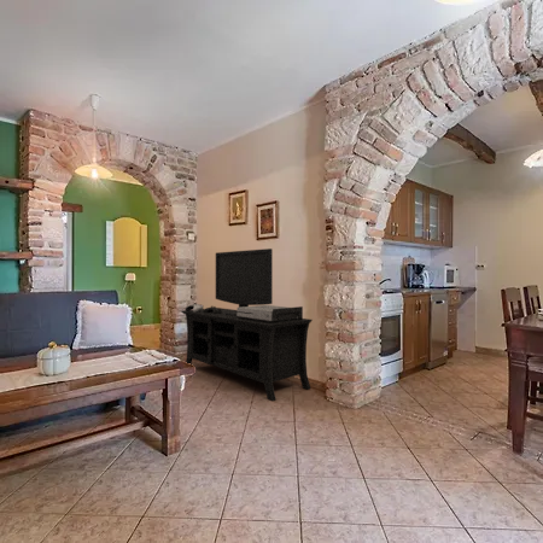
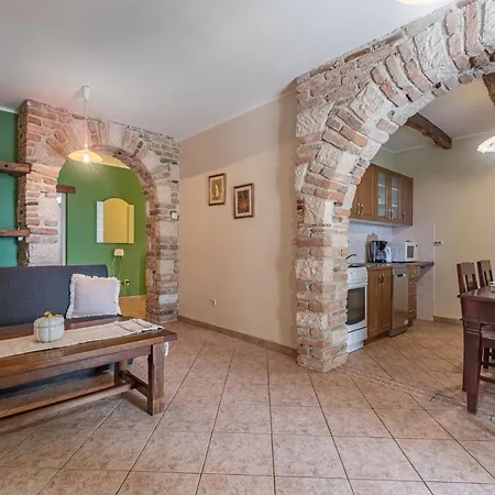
- media console [180,247,314,402]
